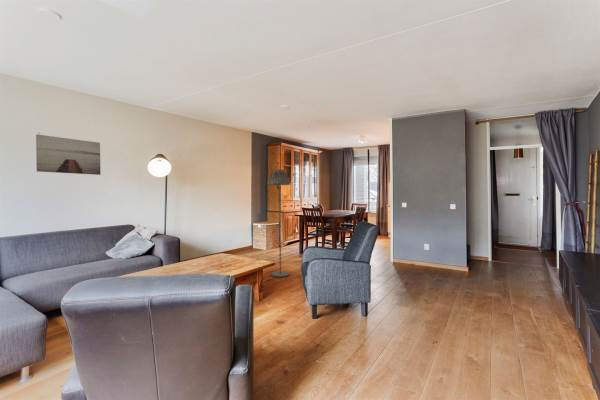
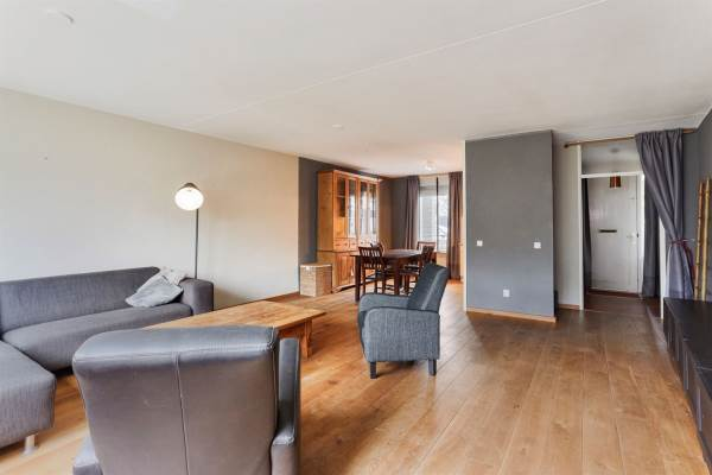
- wall art [35,133,102,176]
- floor lamp [266,168,292,278]
